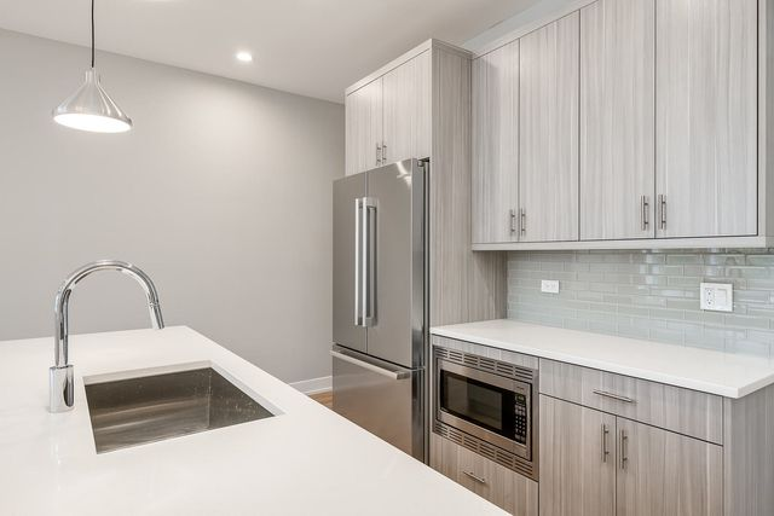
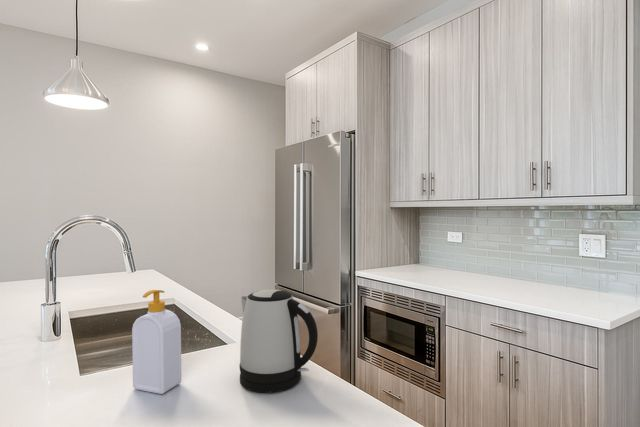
+ kettle [239,288,319,394]
+ soap bottle [131,289,182,395]
